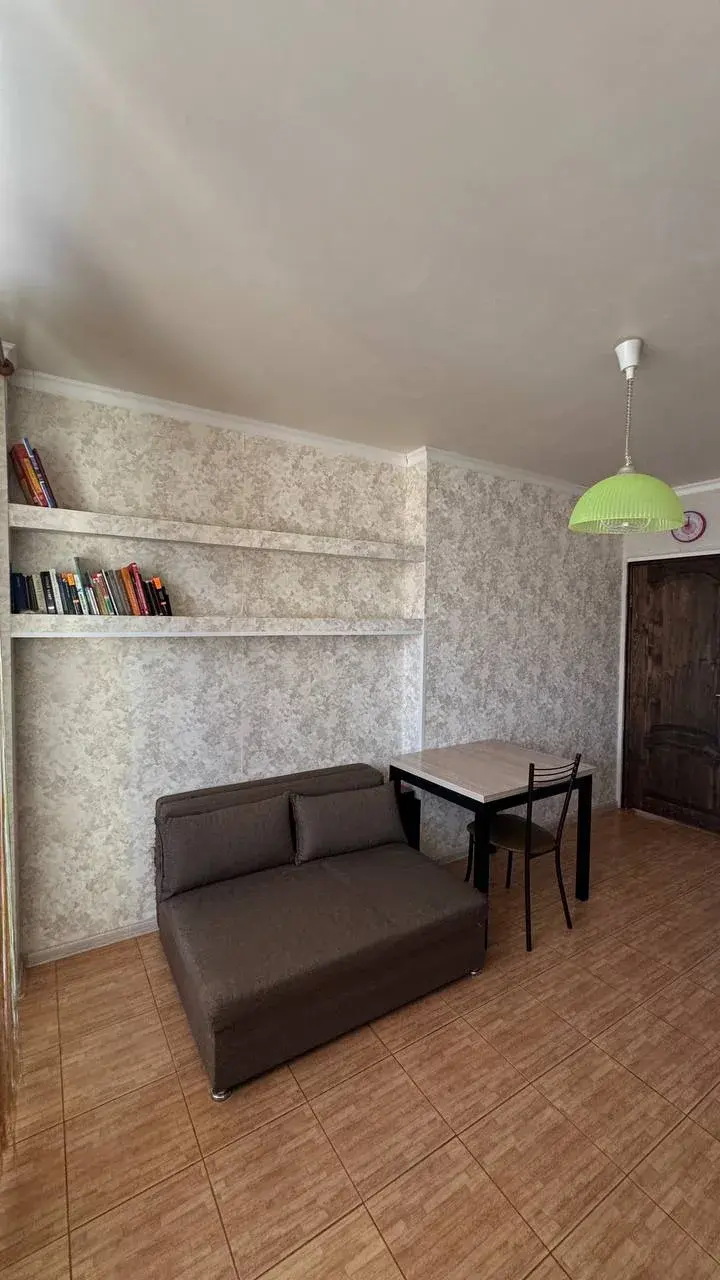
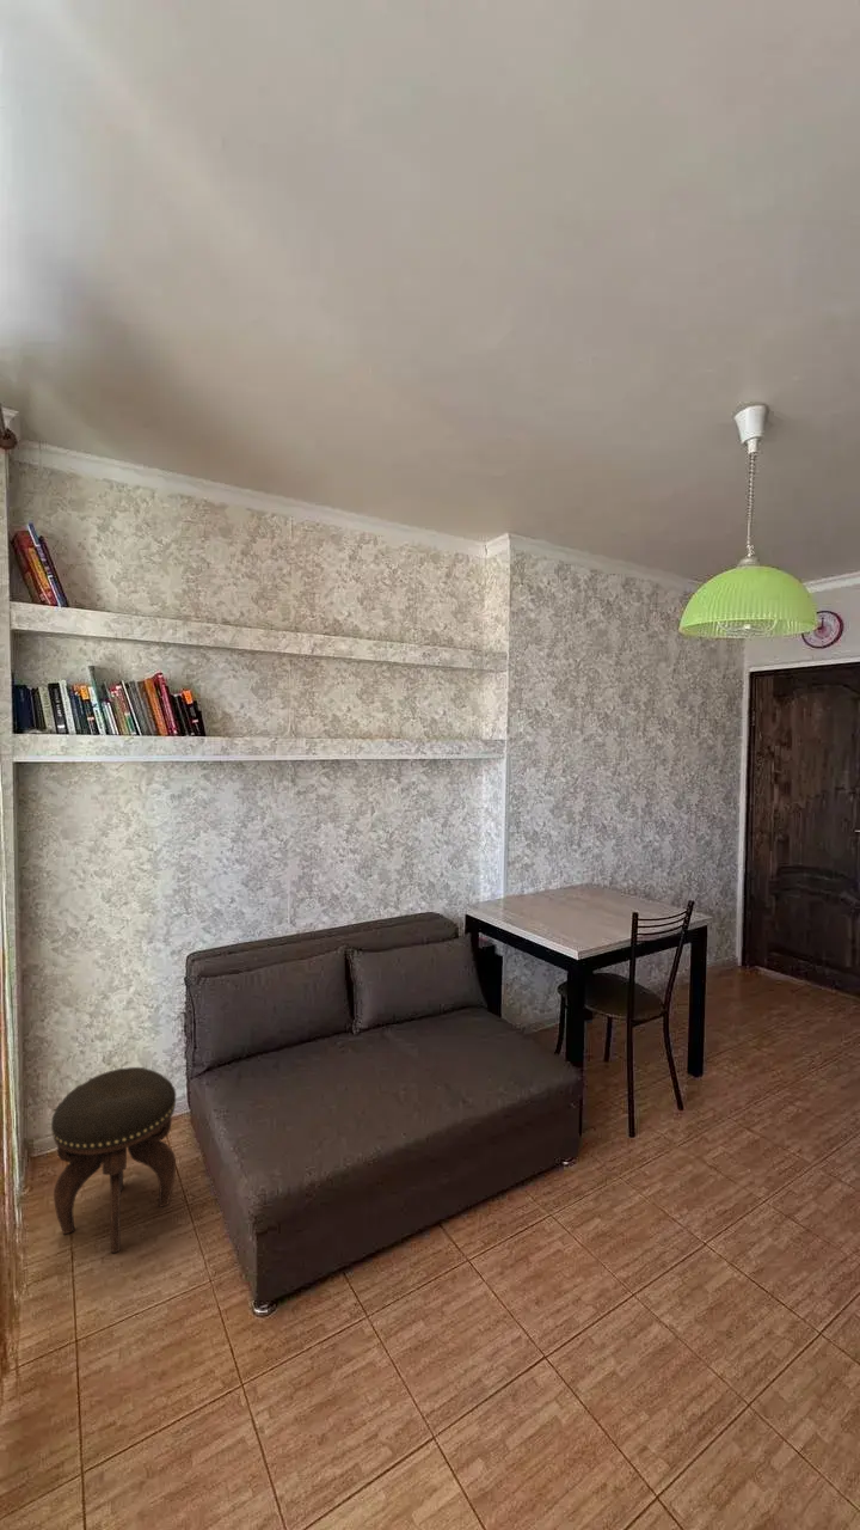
+ footstool [50,1066,177,1254]
